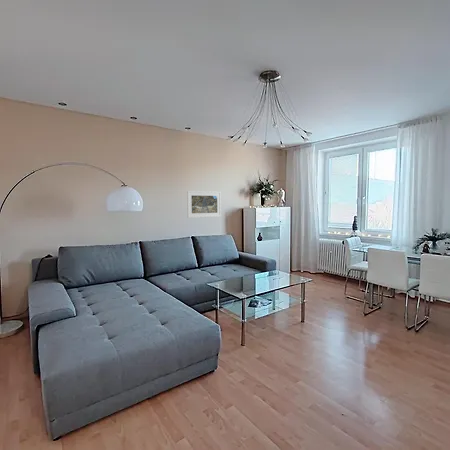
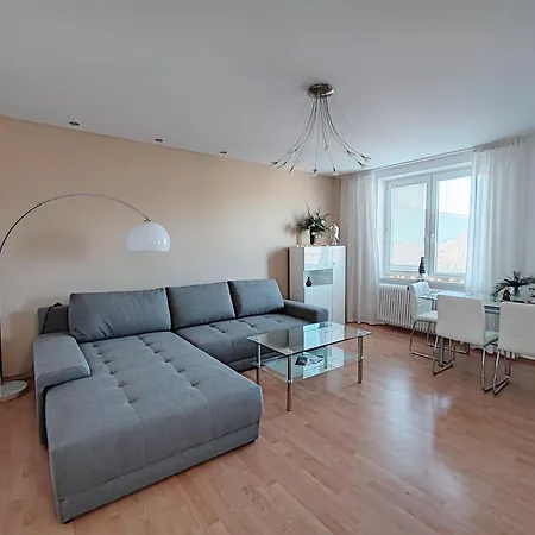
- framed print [186,190,222,219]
